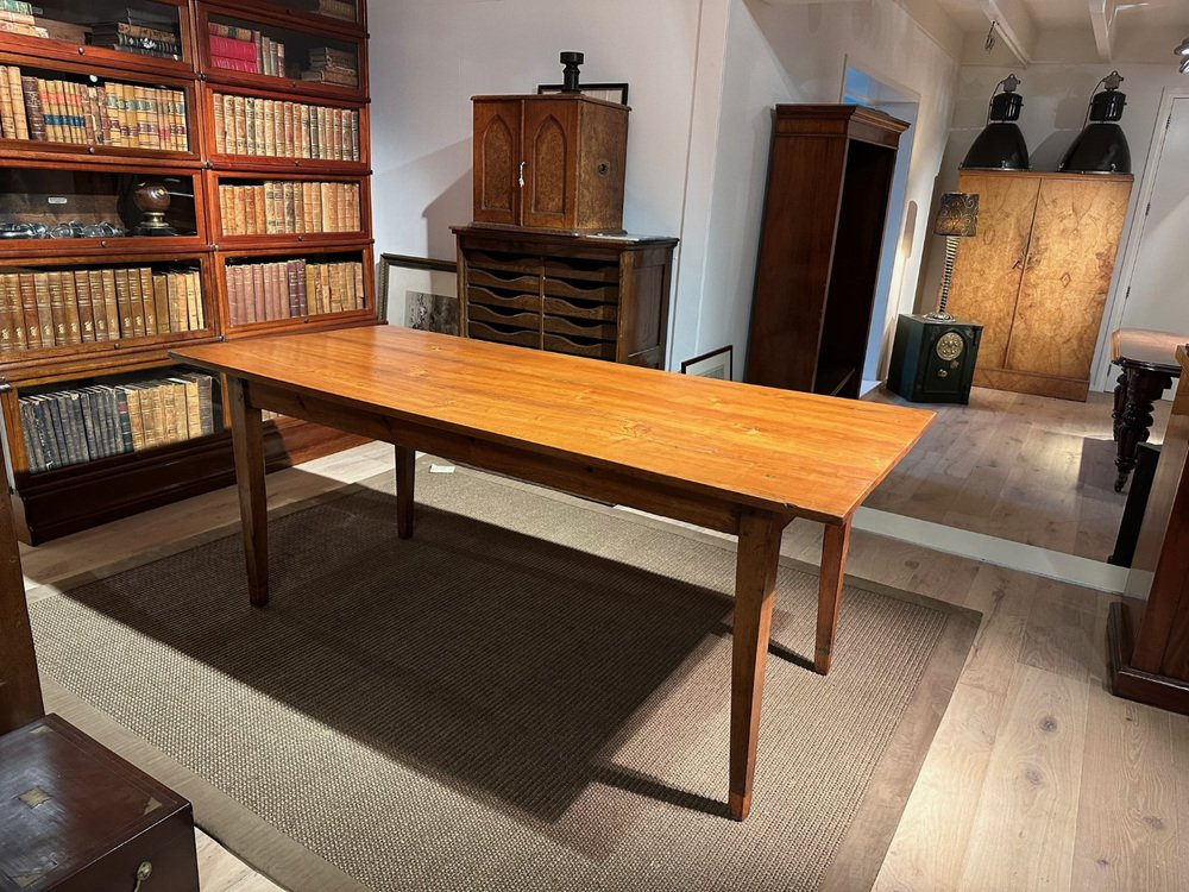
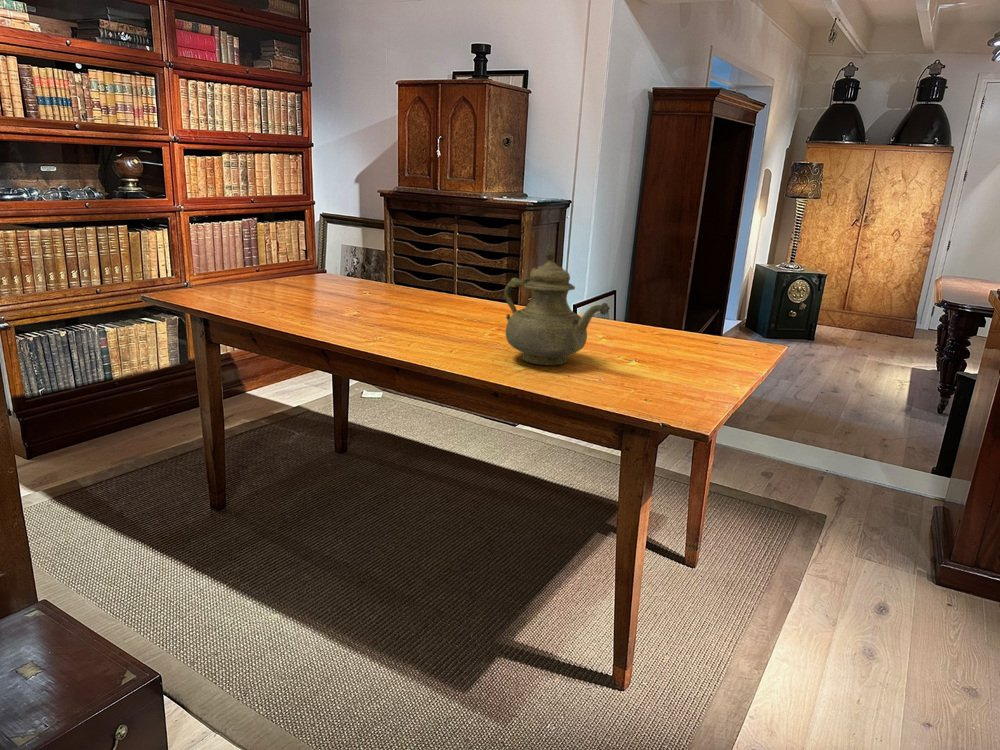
+ teapot [504,244,611,366]
